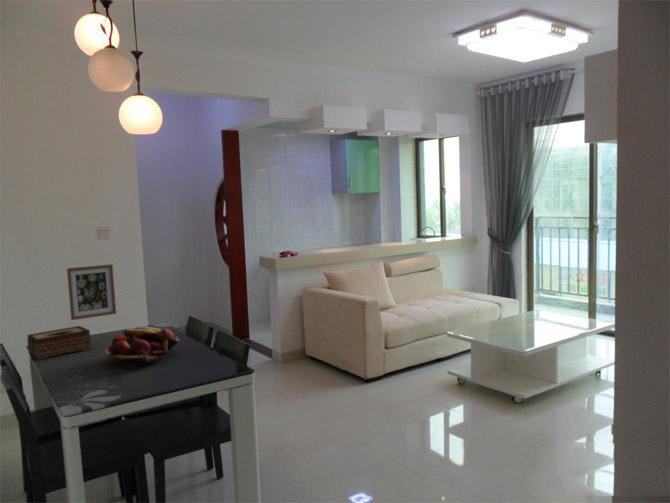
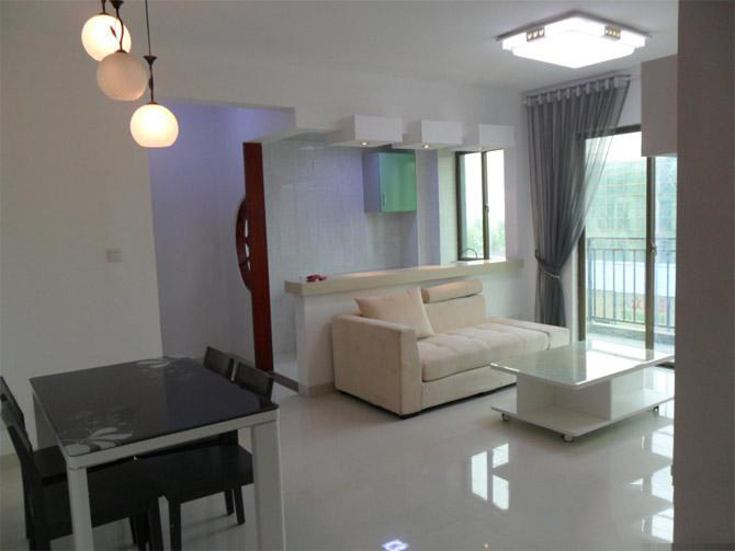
- tissue box [26,325,92,361]
- fruit basket [104,326,181,368]
- wall art [66,263,117,321]
